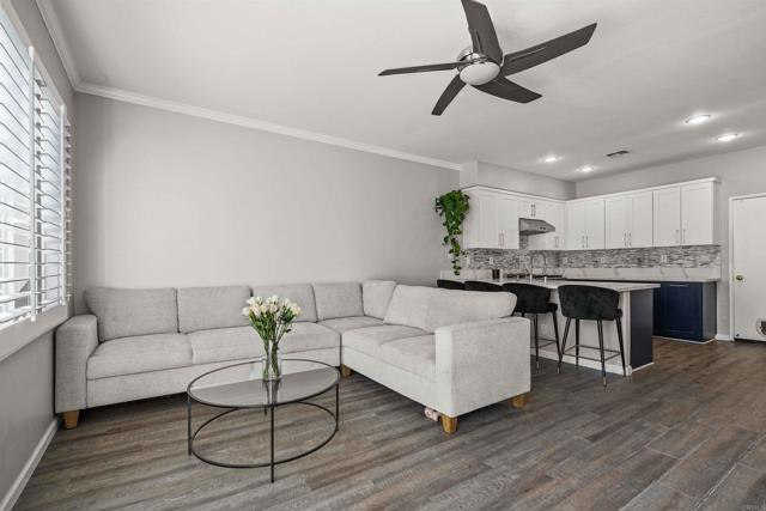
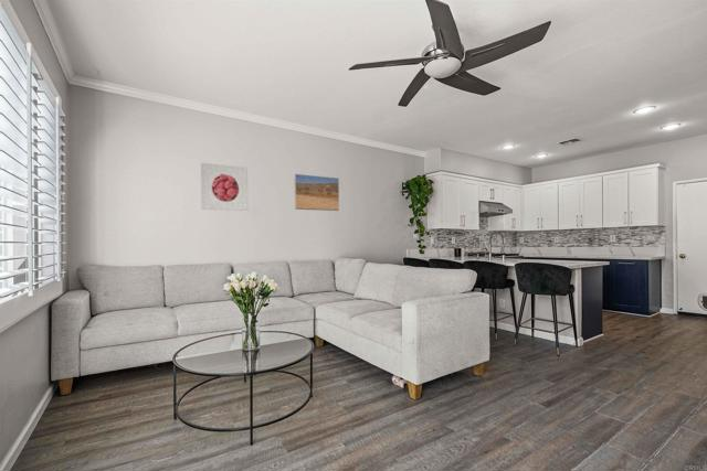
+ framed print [293,173,340,212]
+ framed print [200,162,249,212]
